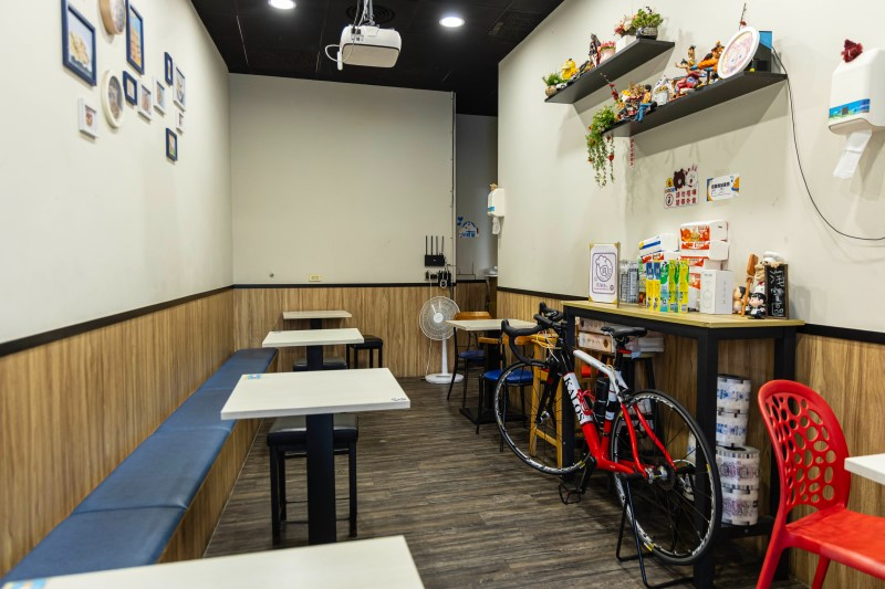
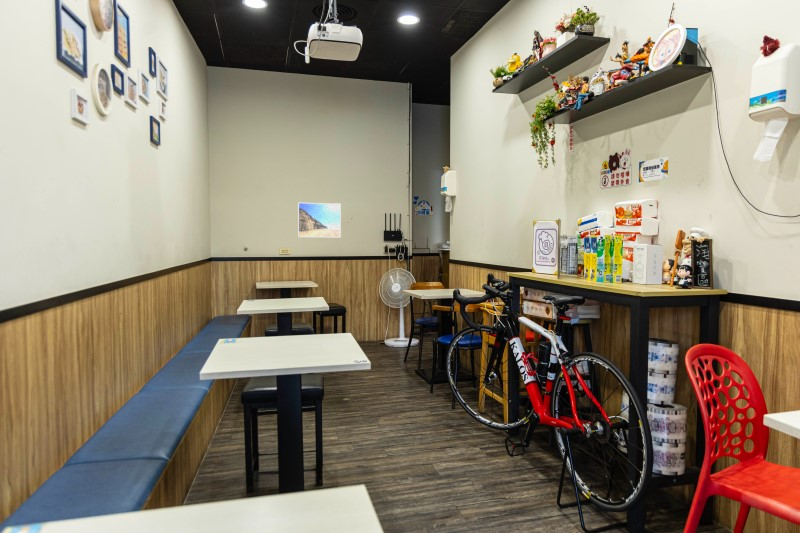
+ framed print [297,202,342,238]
